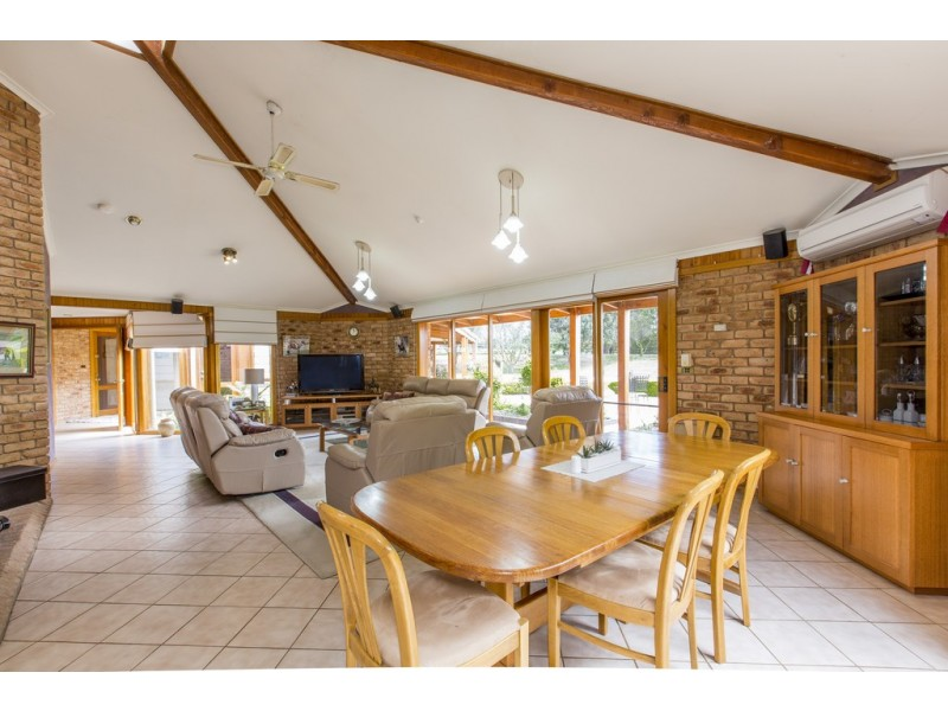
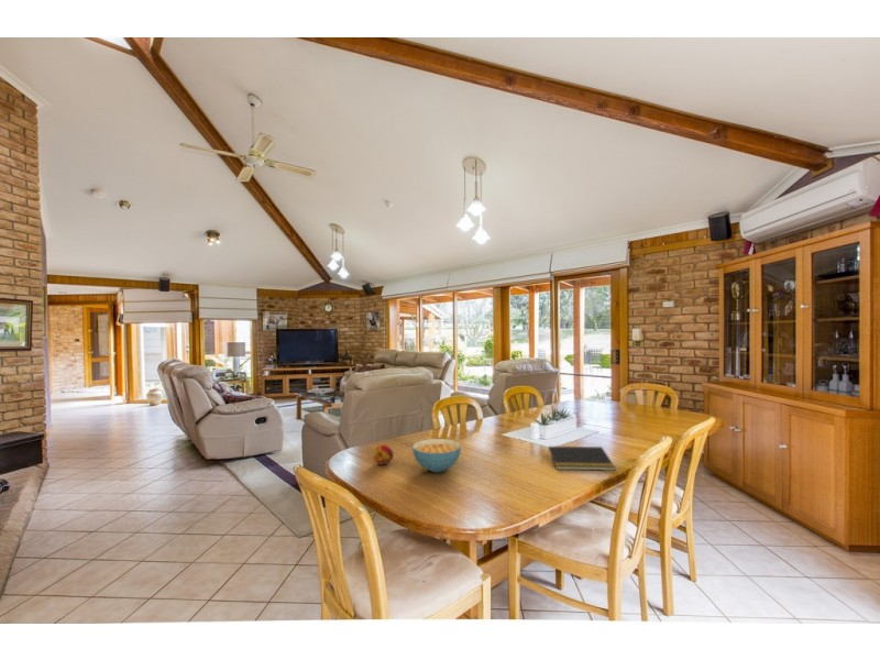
+ fruit [372,443,395,465]
+ notepad [546,446,616,472]
+ cereal bowl [411,438,462,473]
